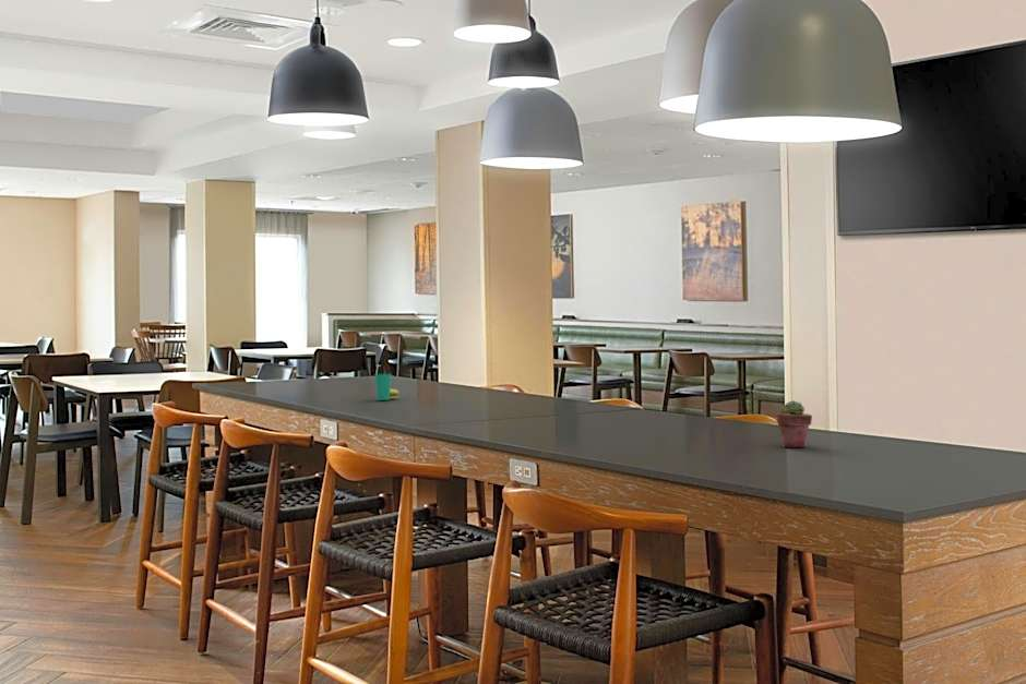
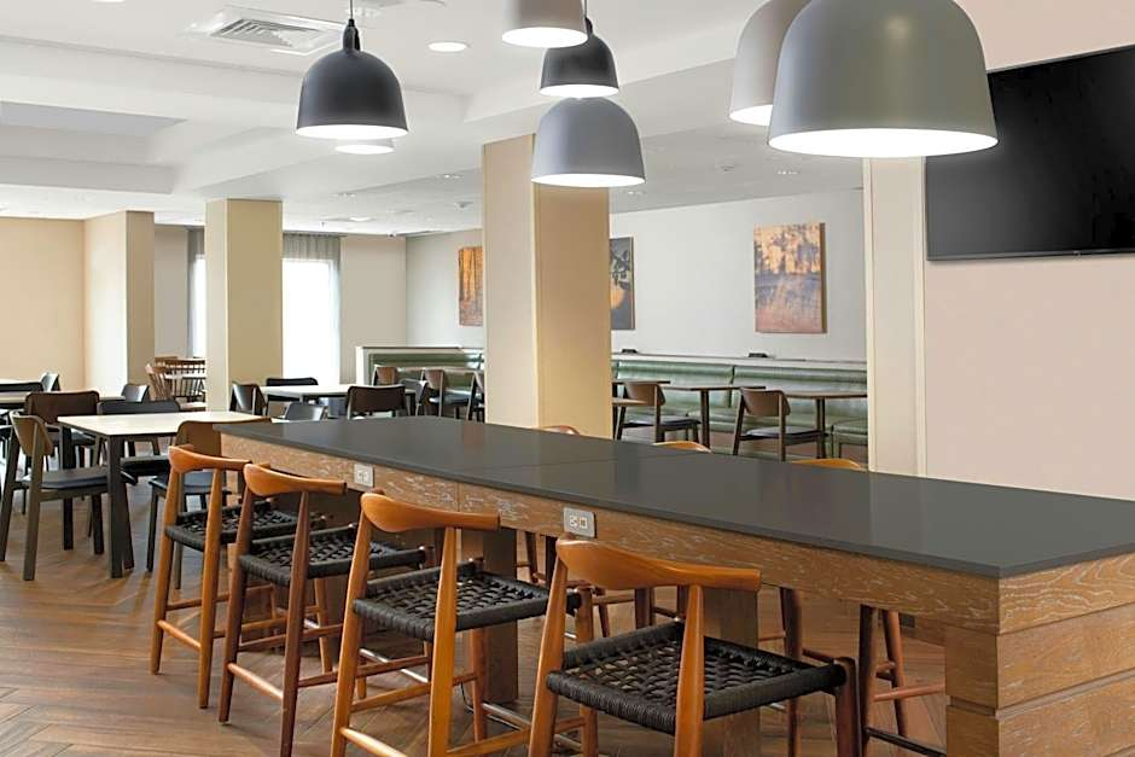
- cup [373,373,399,401]
- potted succulent [775,399,813,448]
